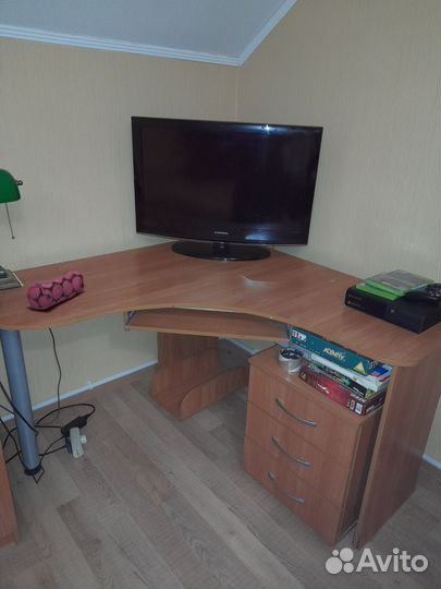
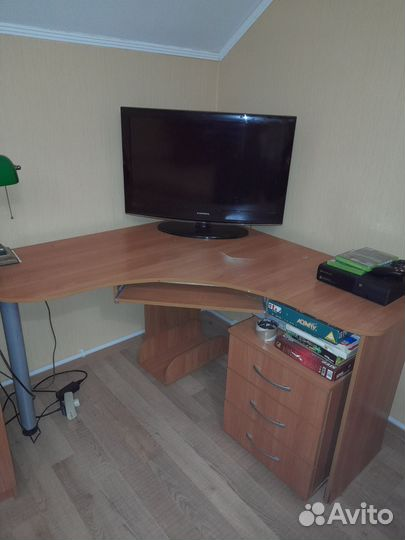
- pencil case [26,268,85,311]
